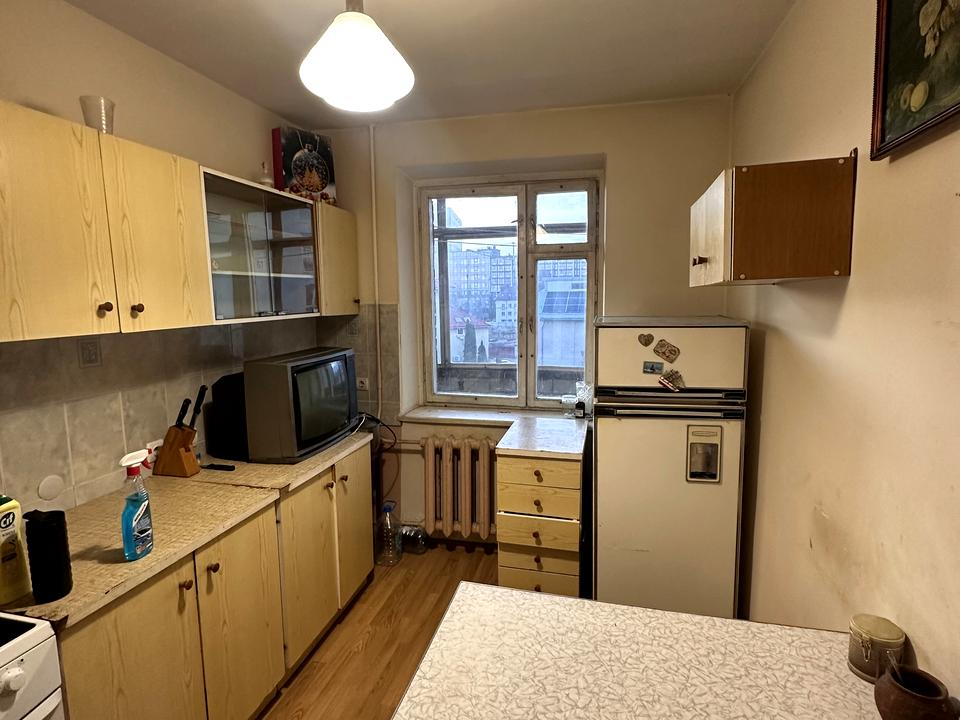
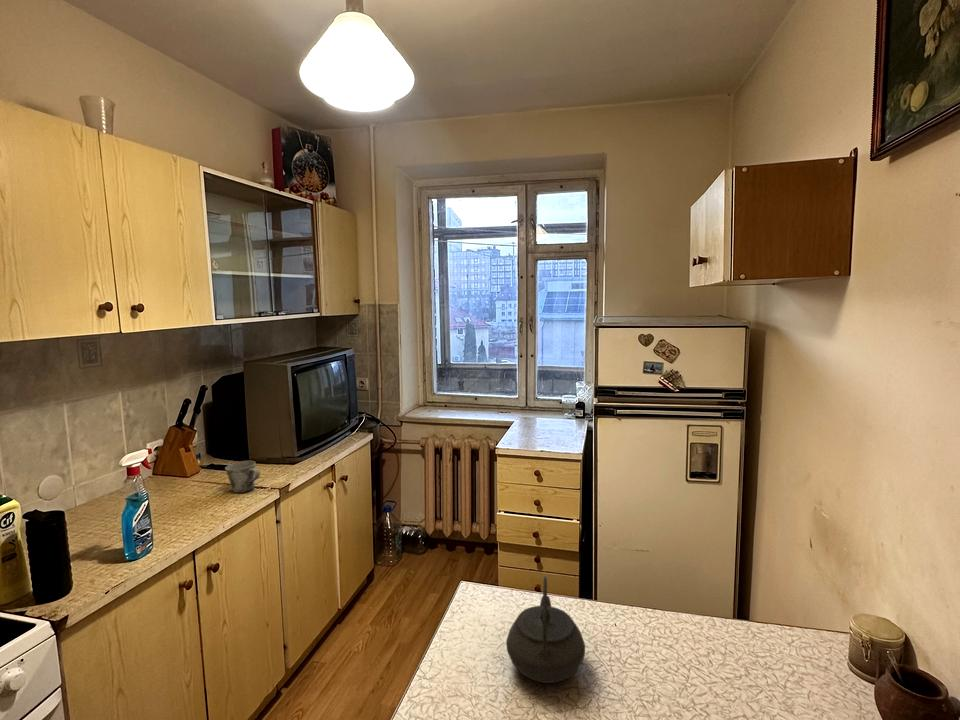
+ mug [224,460,261,494]
+ kettle [505,575,586,684]
